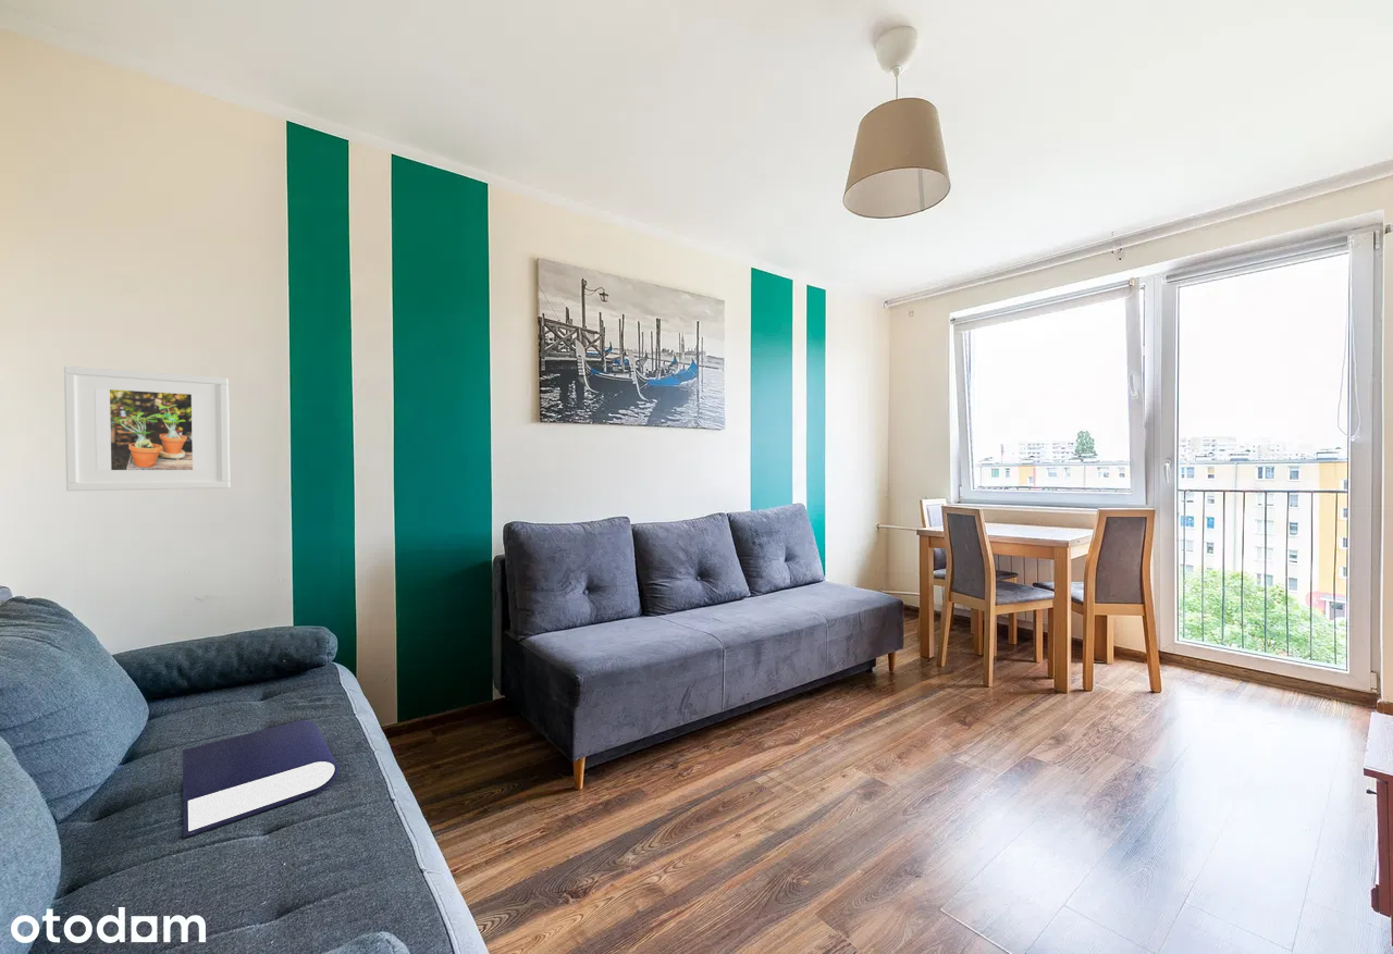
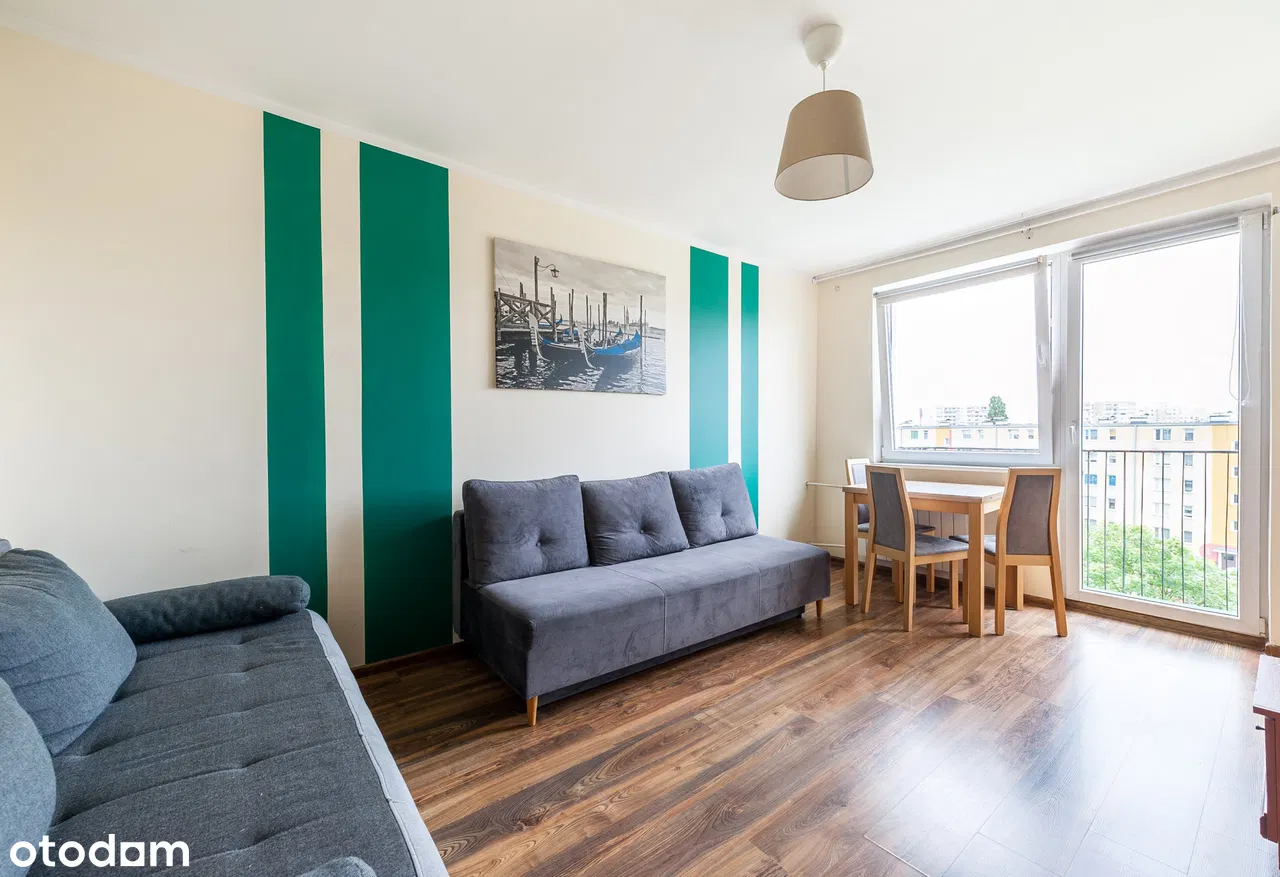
- book [182,719,340,839]
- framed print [63,366,231,492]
